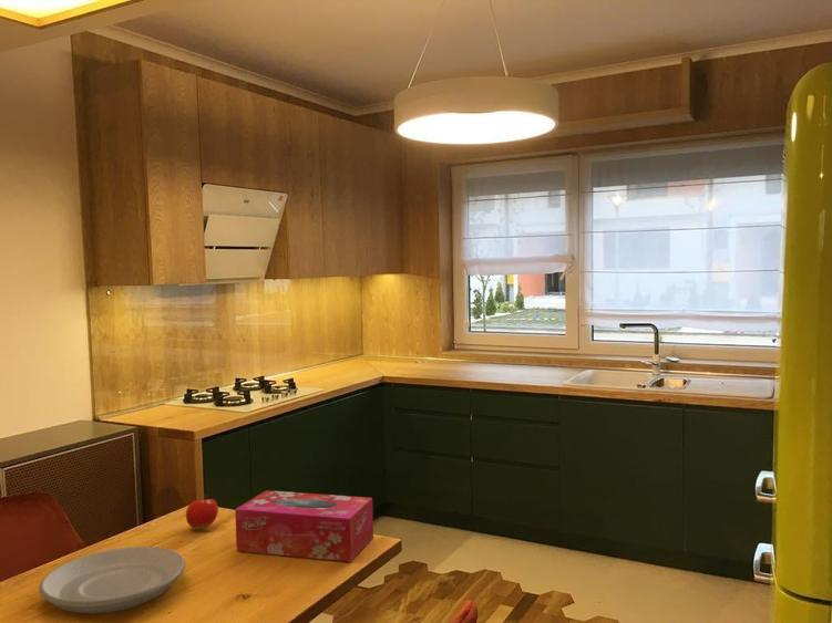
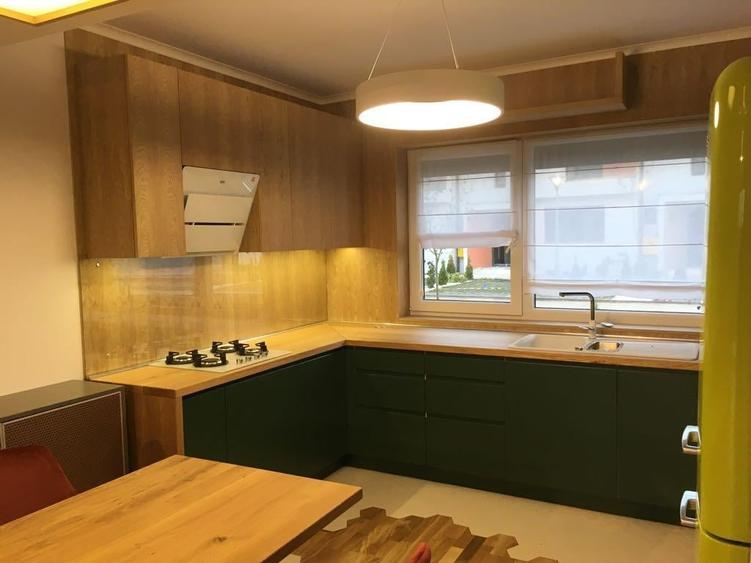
- tissue box [234,489,374,563]
- fruit [185,494,219,530]
- plate [38,546,186,615]
